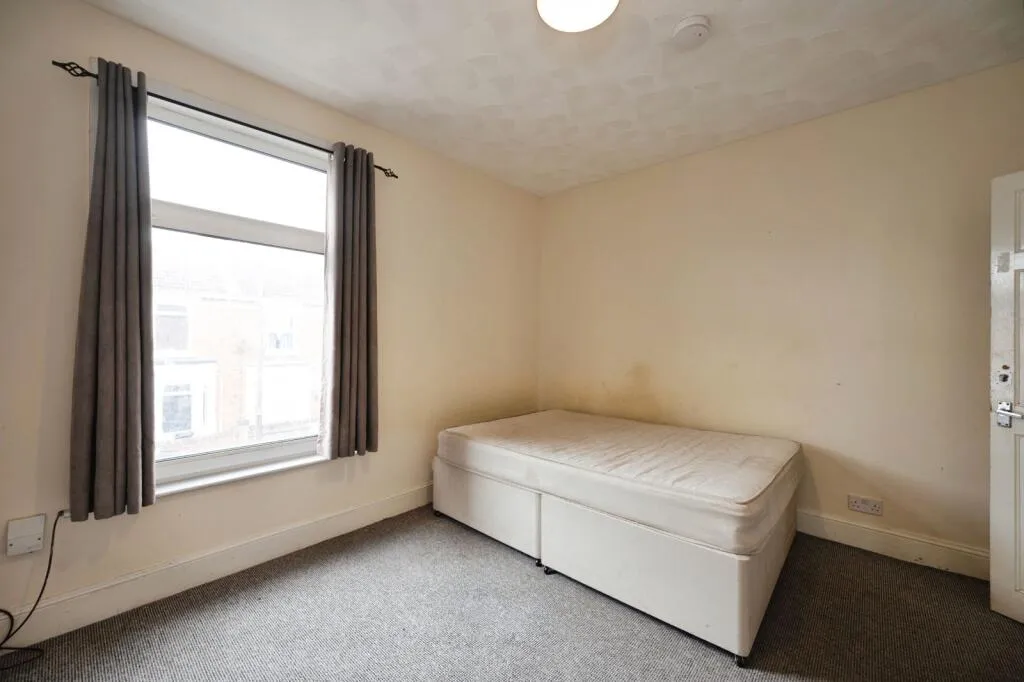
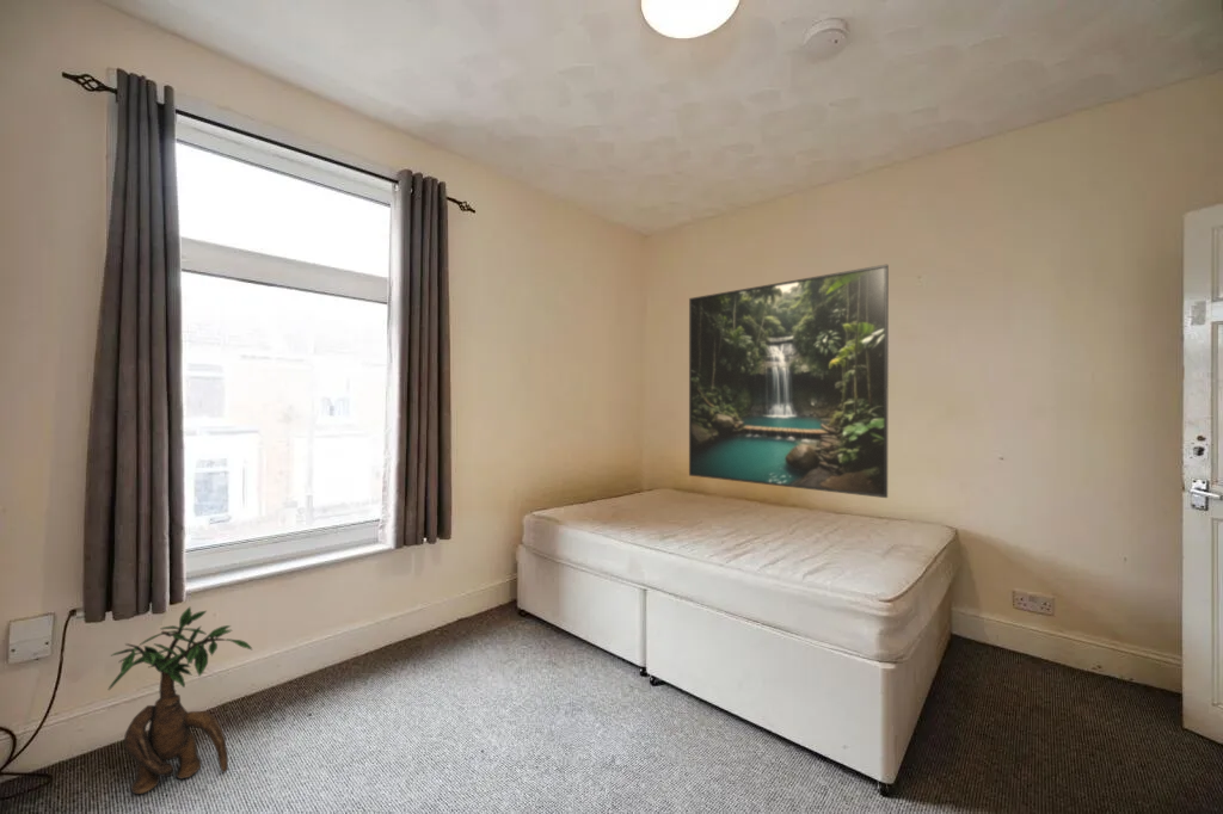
+ decorative plant [107,606,253,795]
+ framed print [688,264,890,499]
